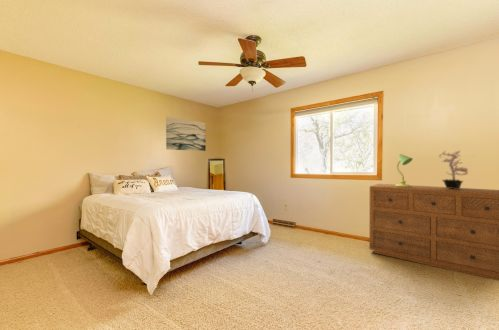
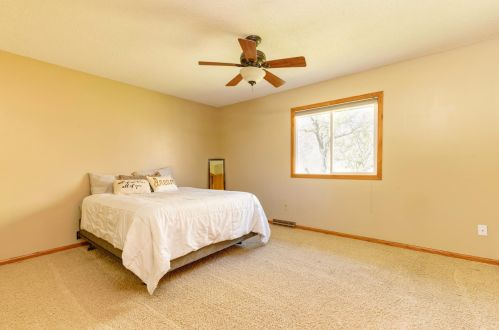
- wall art [165,116,207,152]
- table lamp [394,153,414,187]
- potted plant [437,150,469,189]
- dresser [368,183,499,281]
